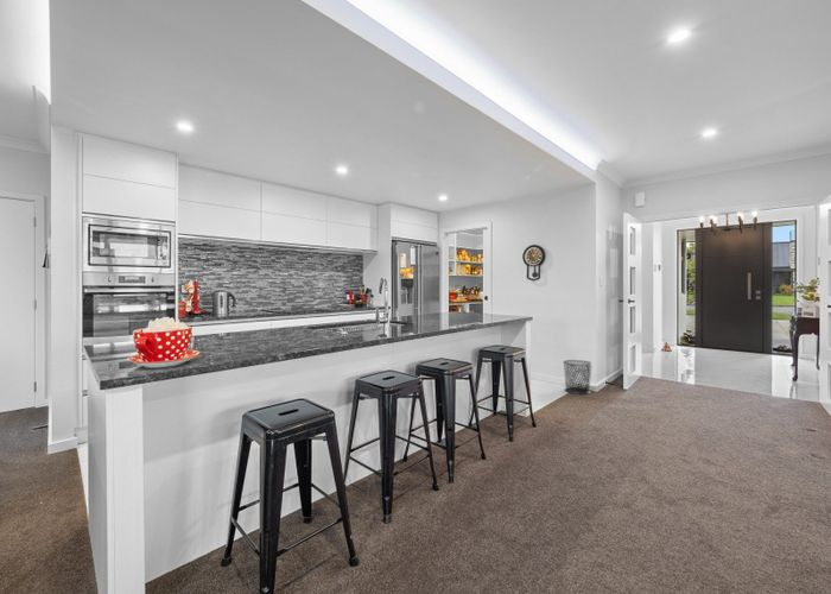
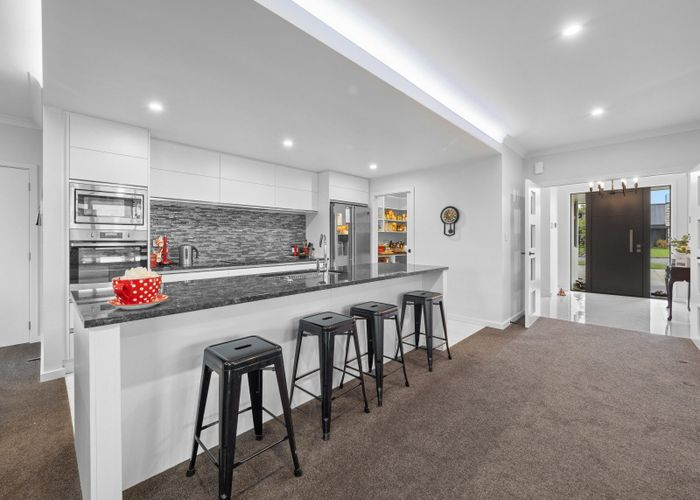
- waste bin [562,359,594,396]
